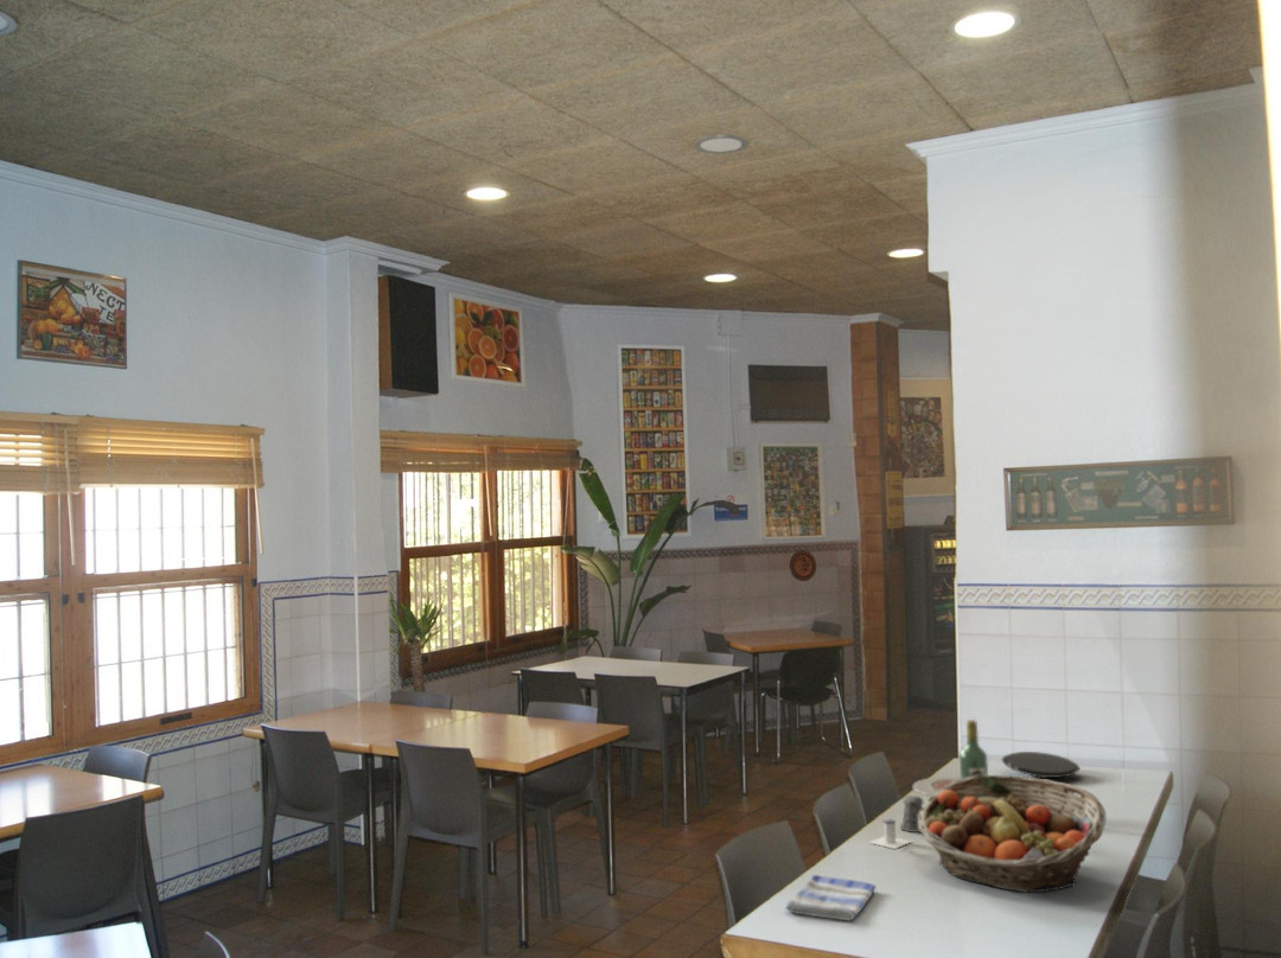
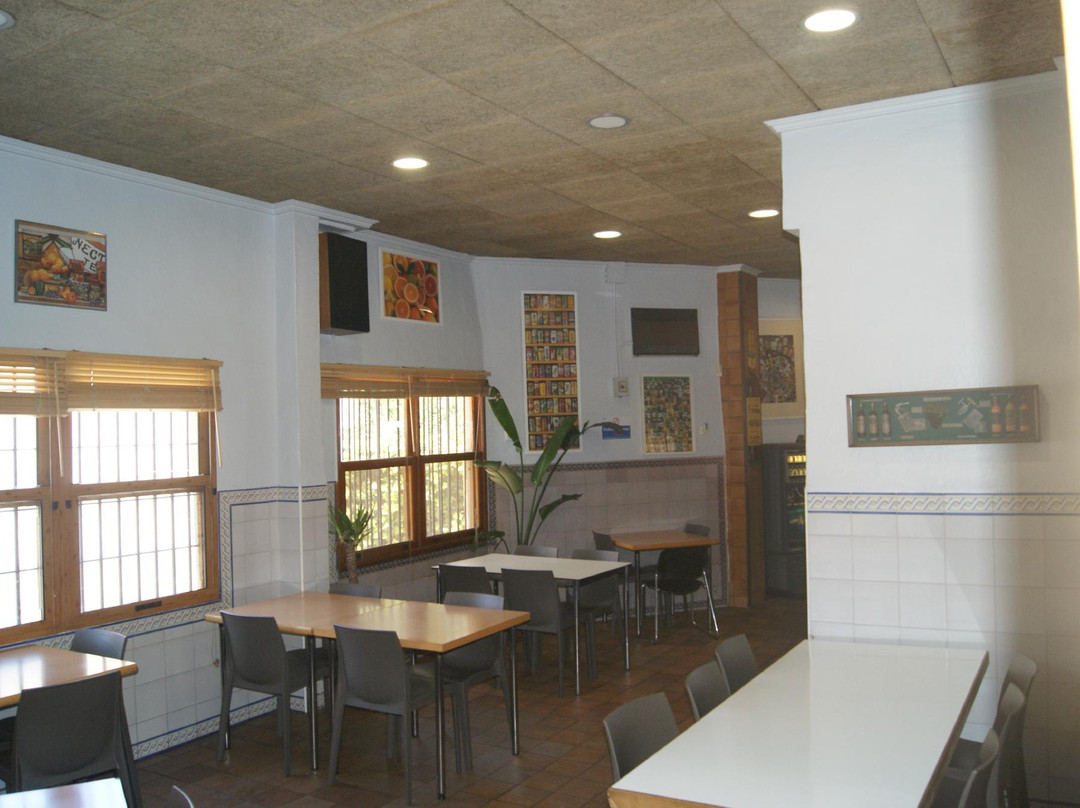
- plate [912,775,961,798]
- decorative plate [789,549,817,582]
- dish towel [784,874,877,921]
- pepper shaker [894,794,924,834]
- salt shaker [868,817,911,850]
- fruit basket [918,774,1108,893]
- plate [1001,751,1082,779]
- wine bottle [958,718,989,779]
